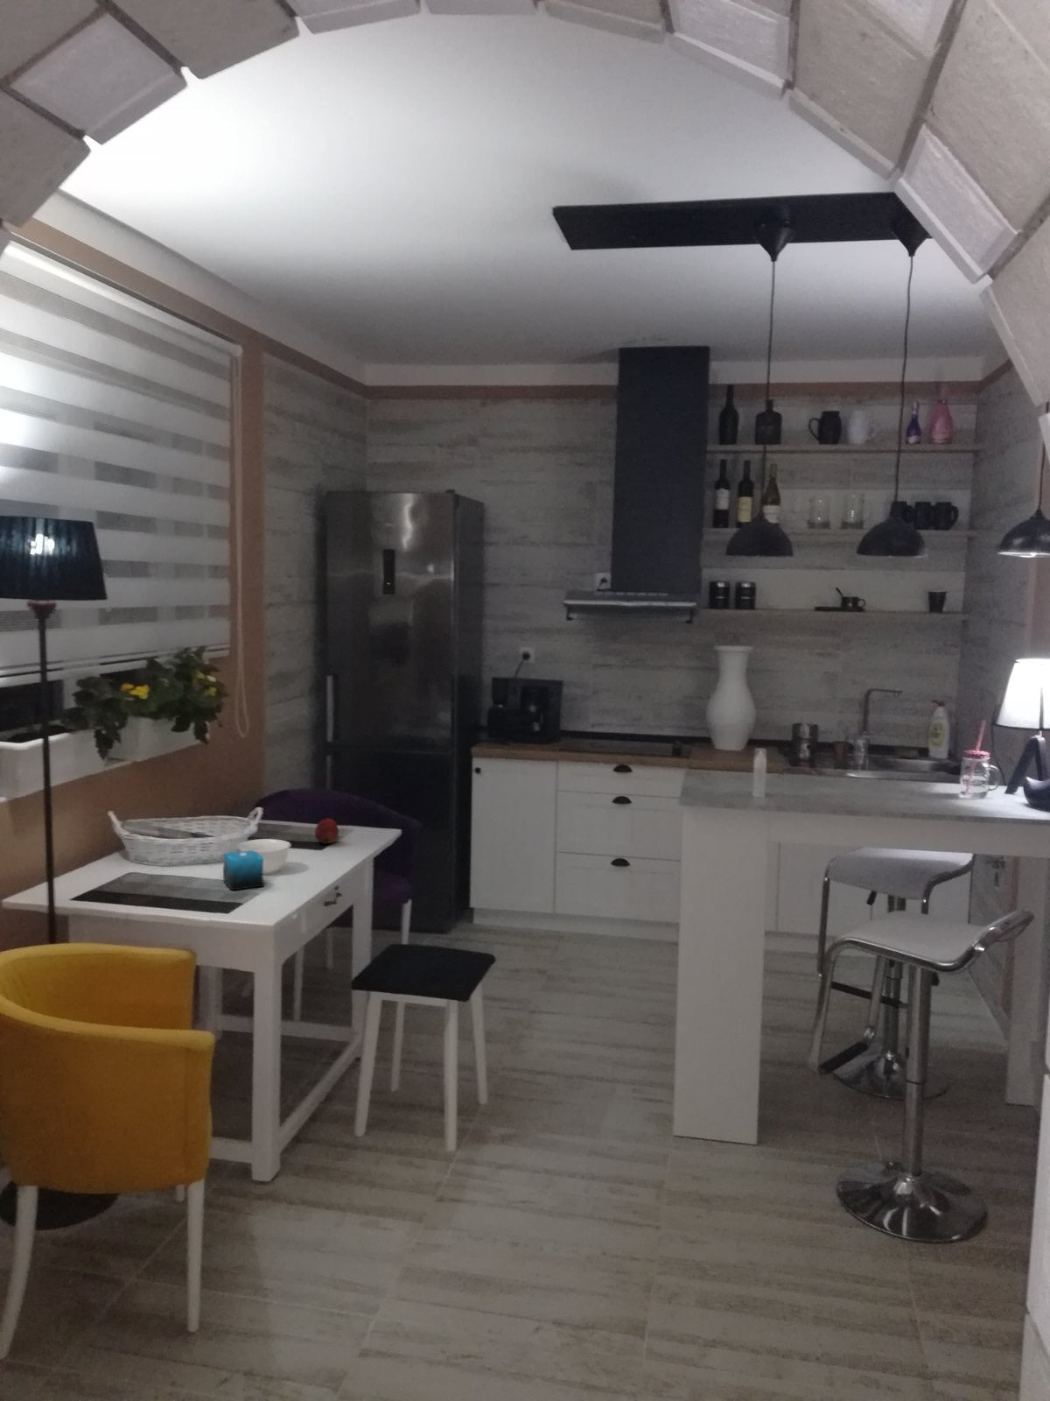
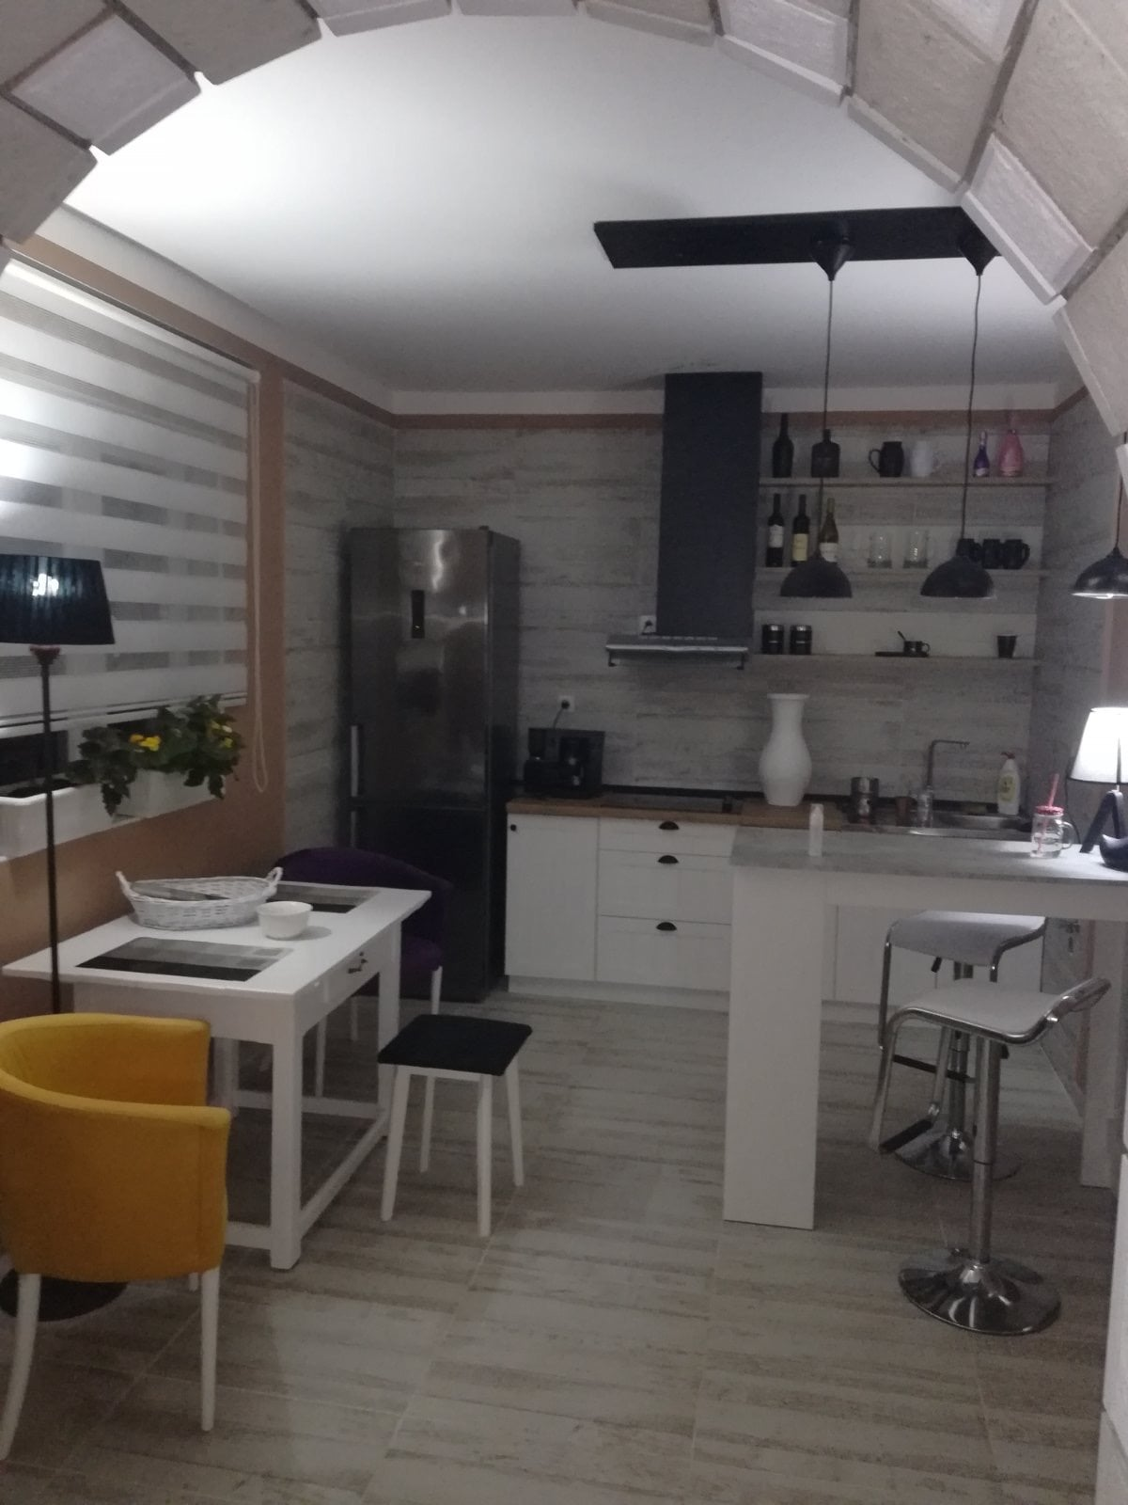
- candle [223,849,265,891]
- apple [314,817,340,845]
